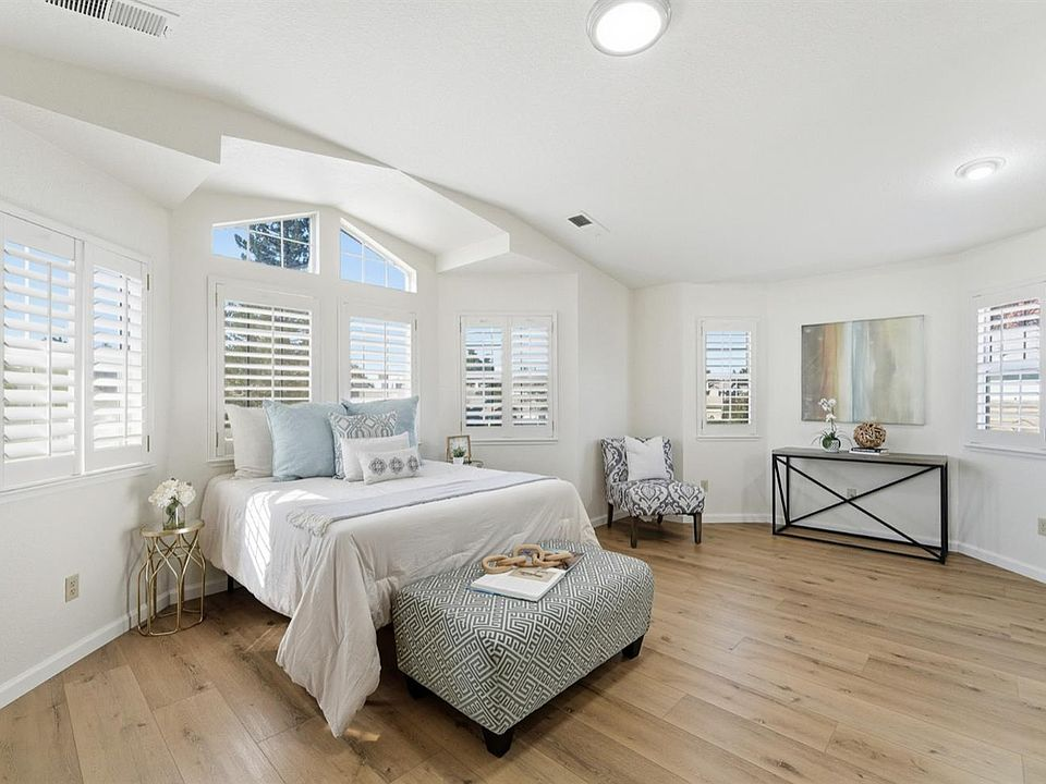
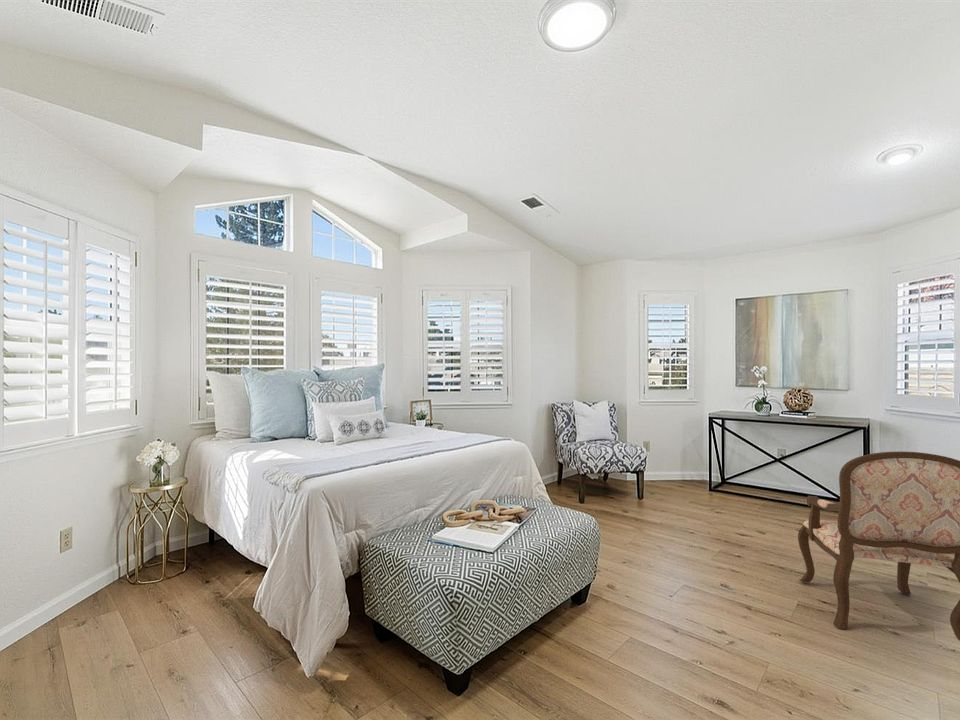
+ armchair [797,451,960,642]
